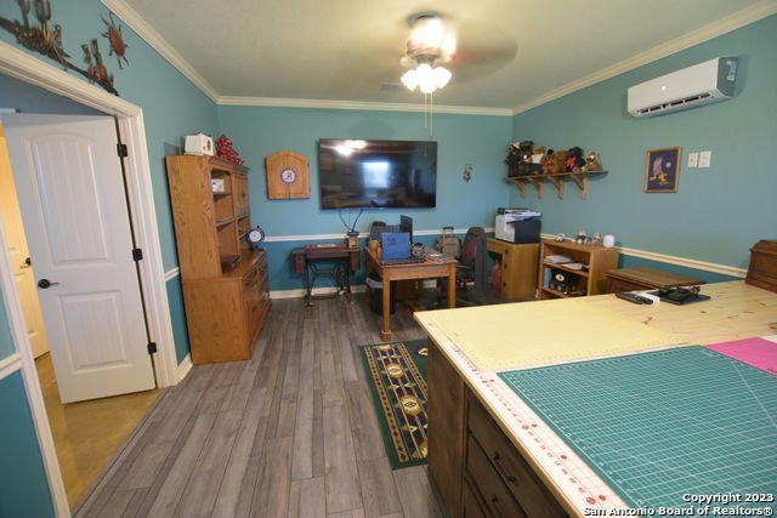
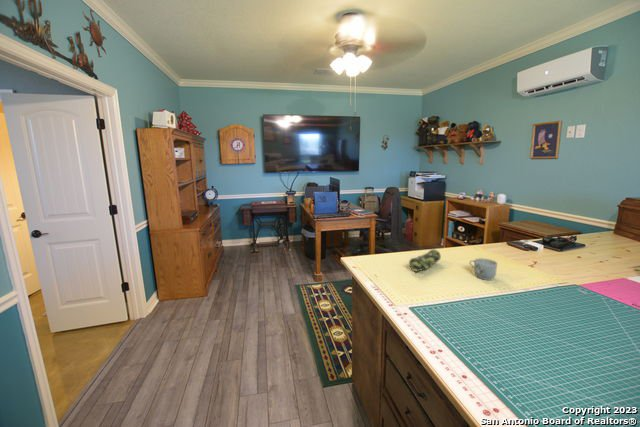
+ pencil case [408,248,442,272]
+ mug [468,257,498,281]
